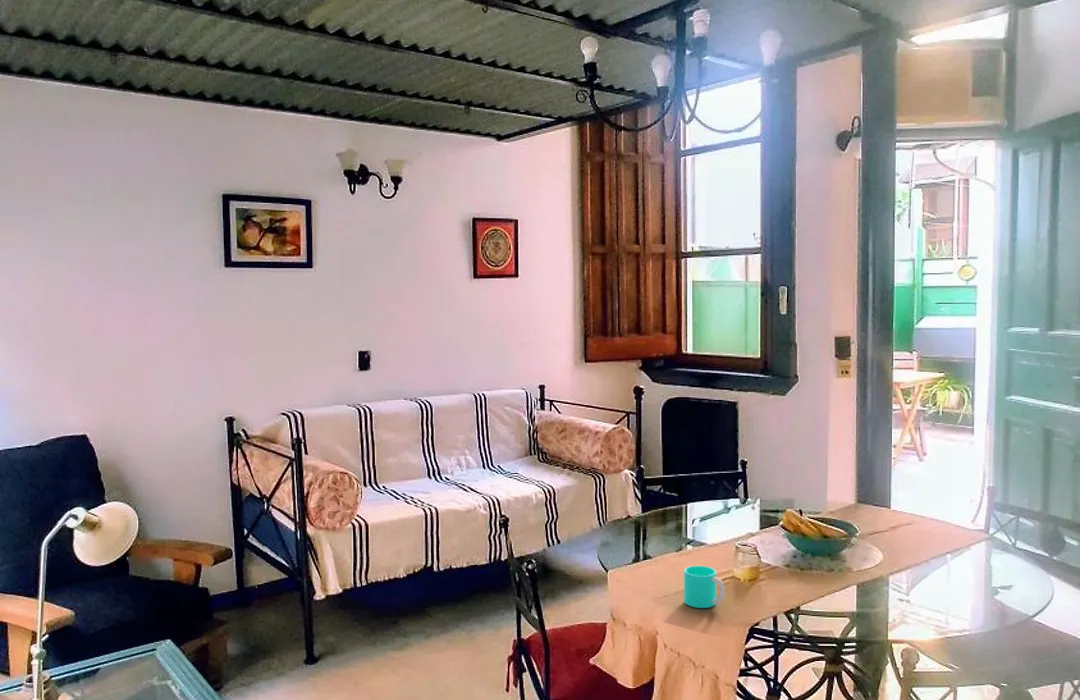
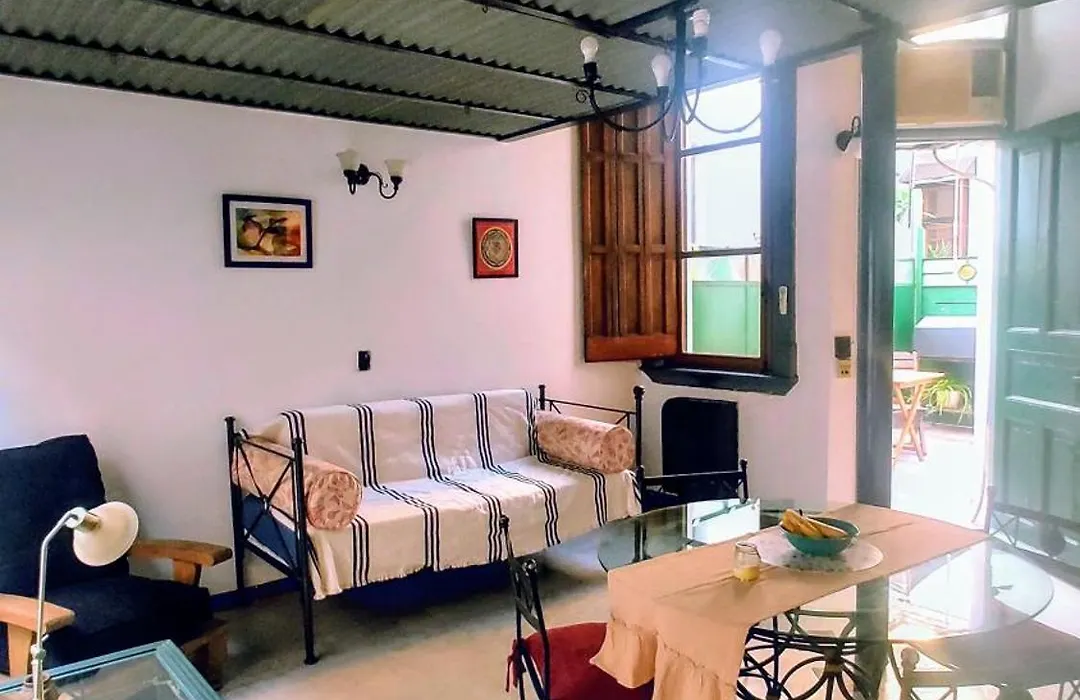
- cup [683,565,726,609]
